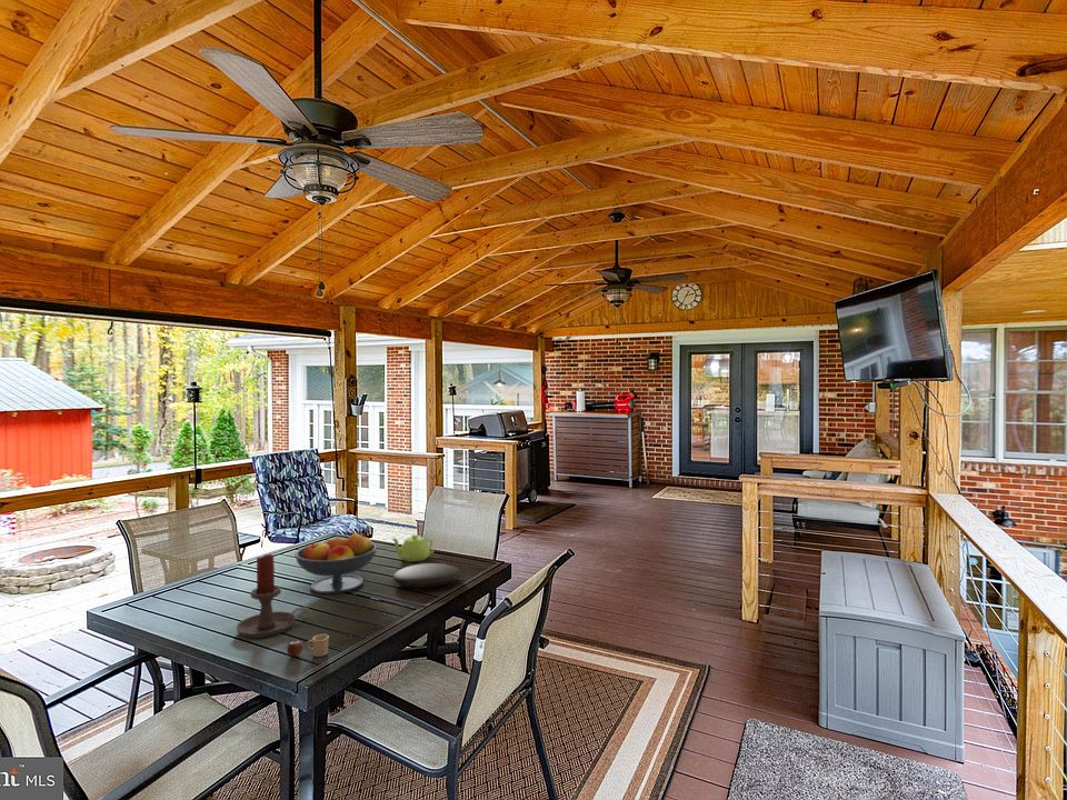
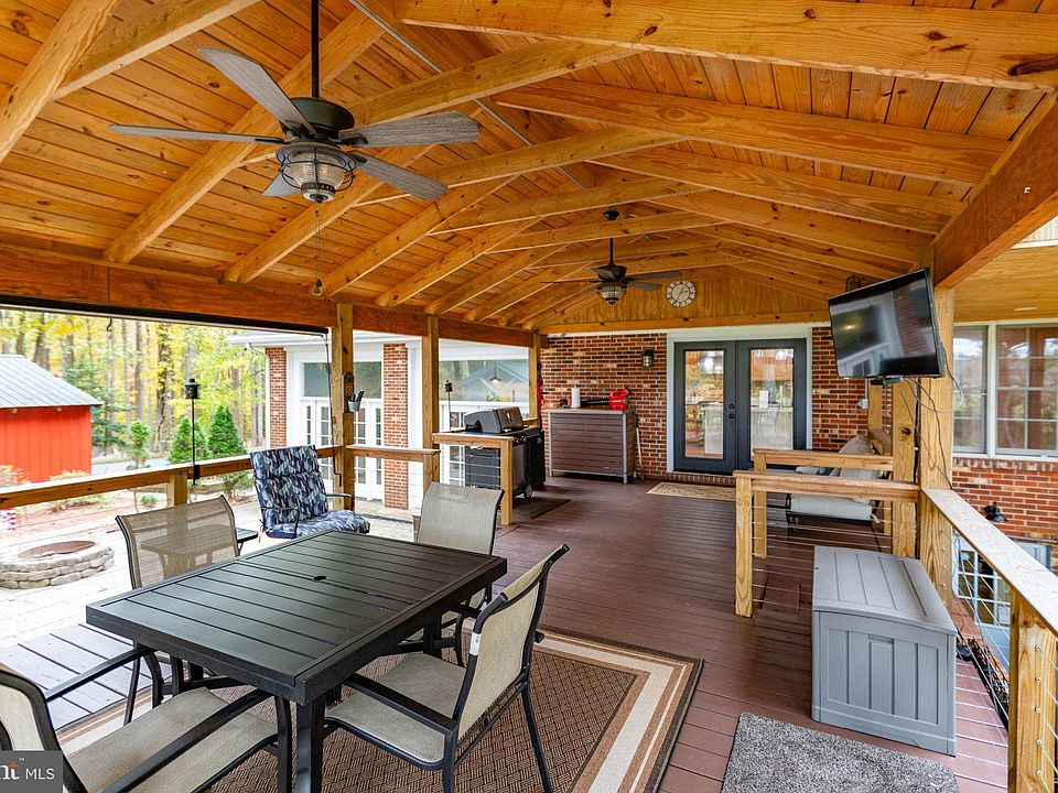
- plate [391,562,462,589]
- candle holder [236,553,313,639]
- teapot [390,533,435,563]
- mug [286,633,330,658]
- fruit bowl [293,532,378,594]
